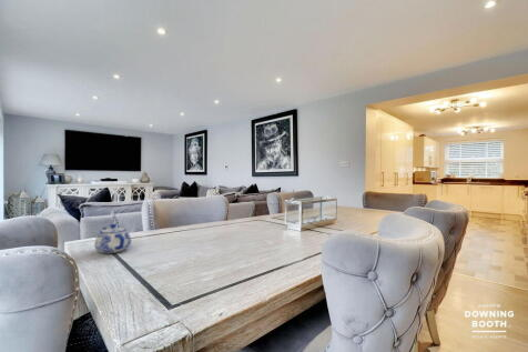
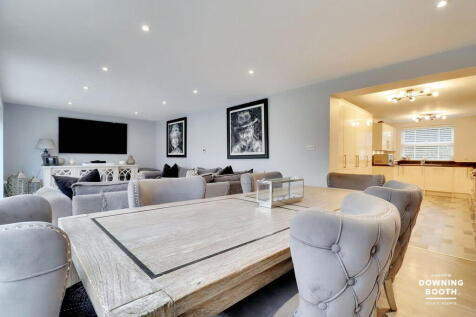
- teapot [93,223,132,254]
